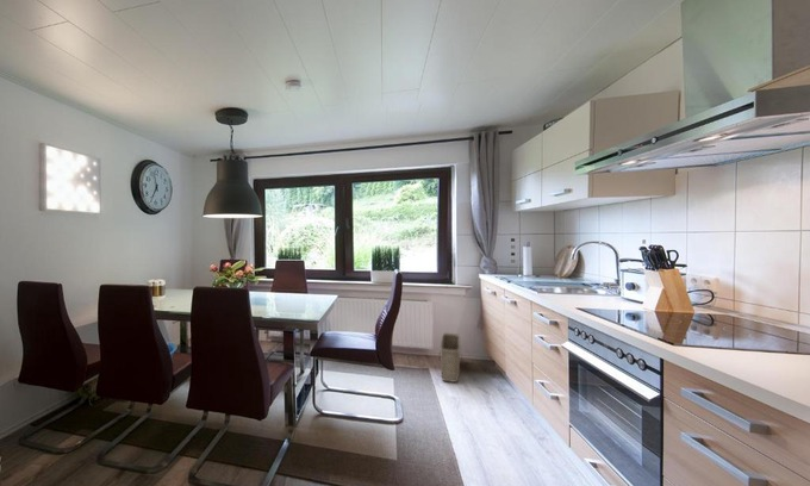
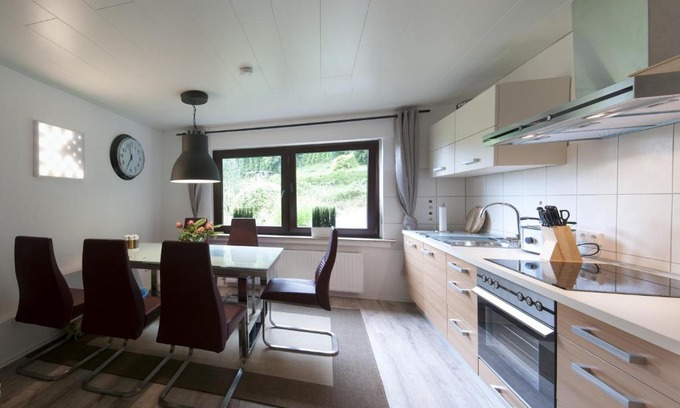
- basket [437,332,463,384]
